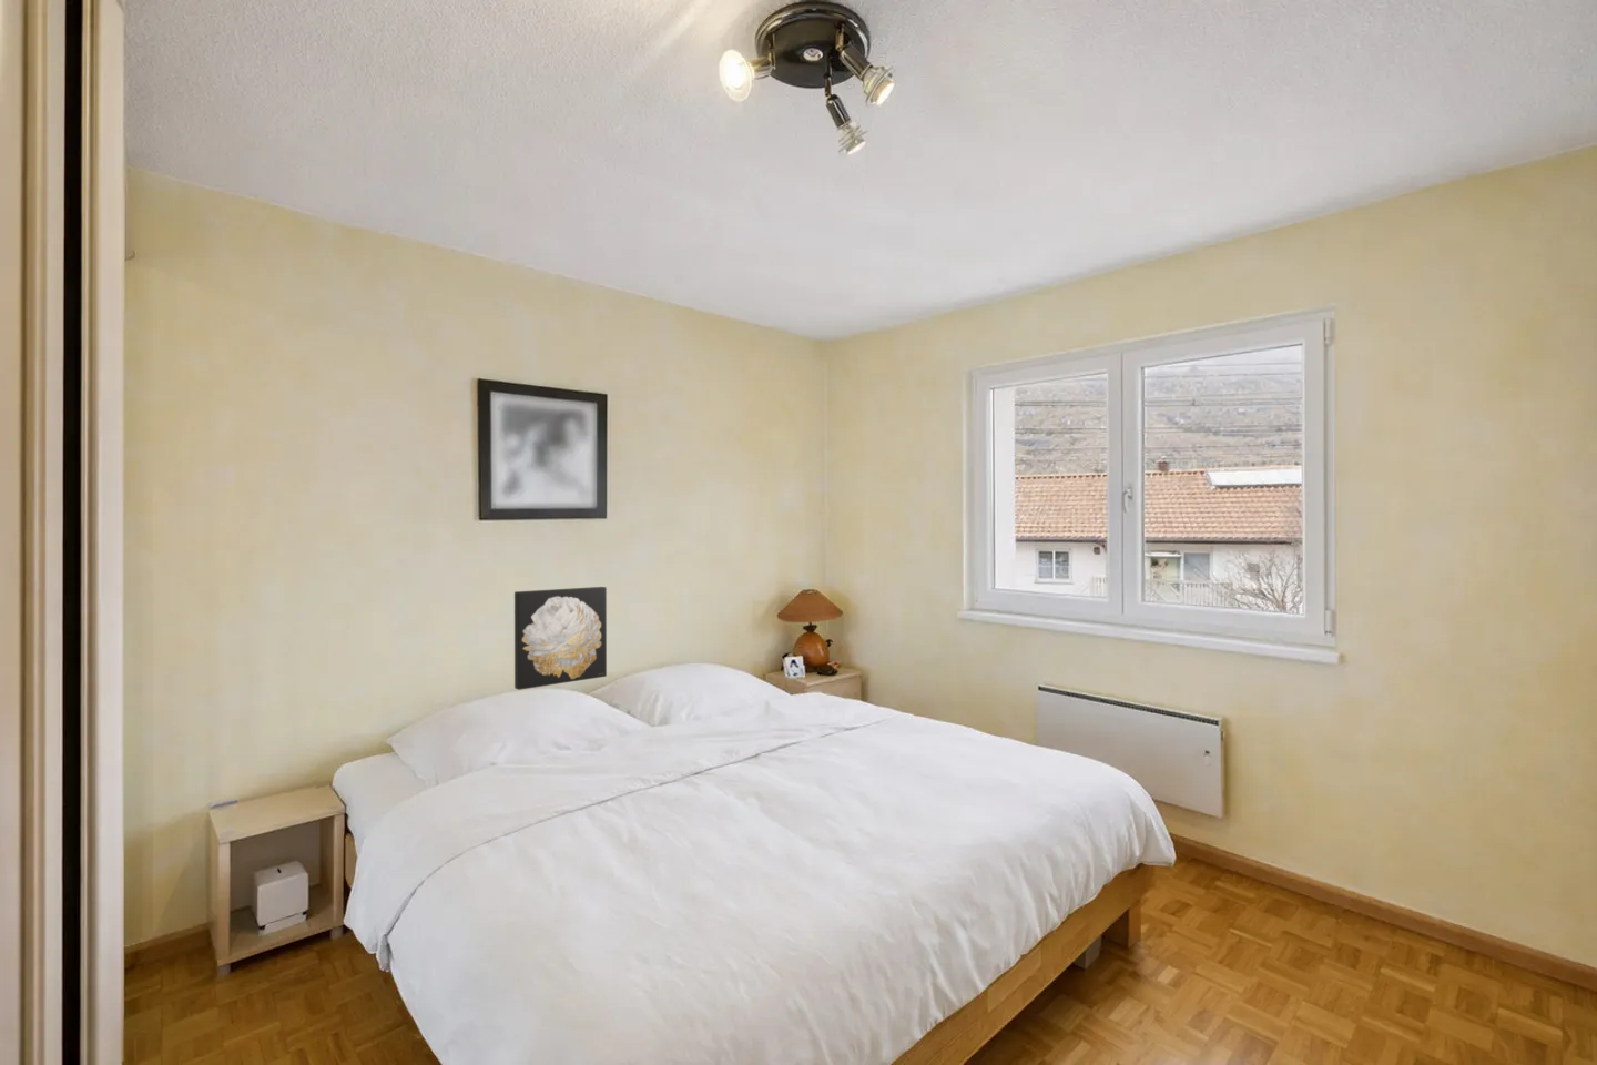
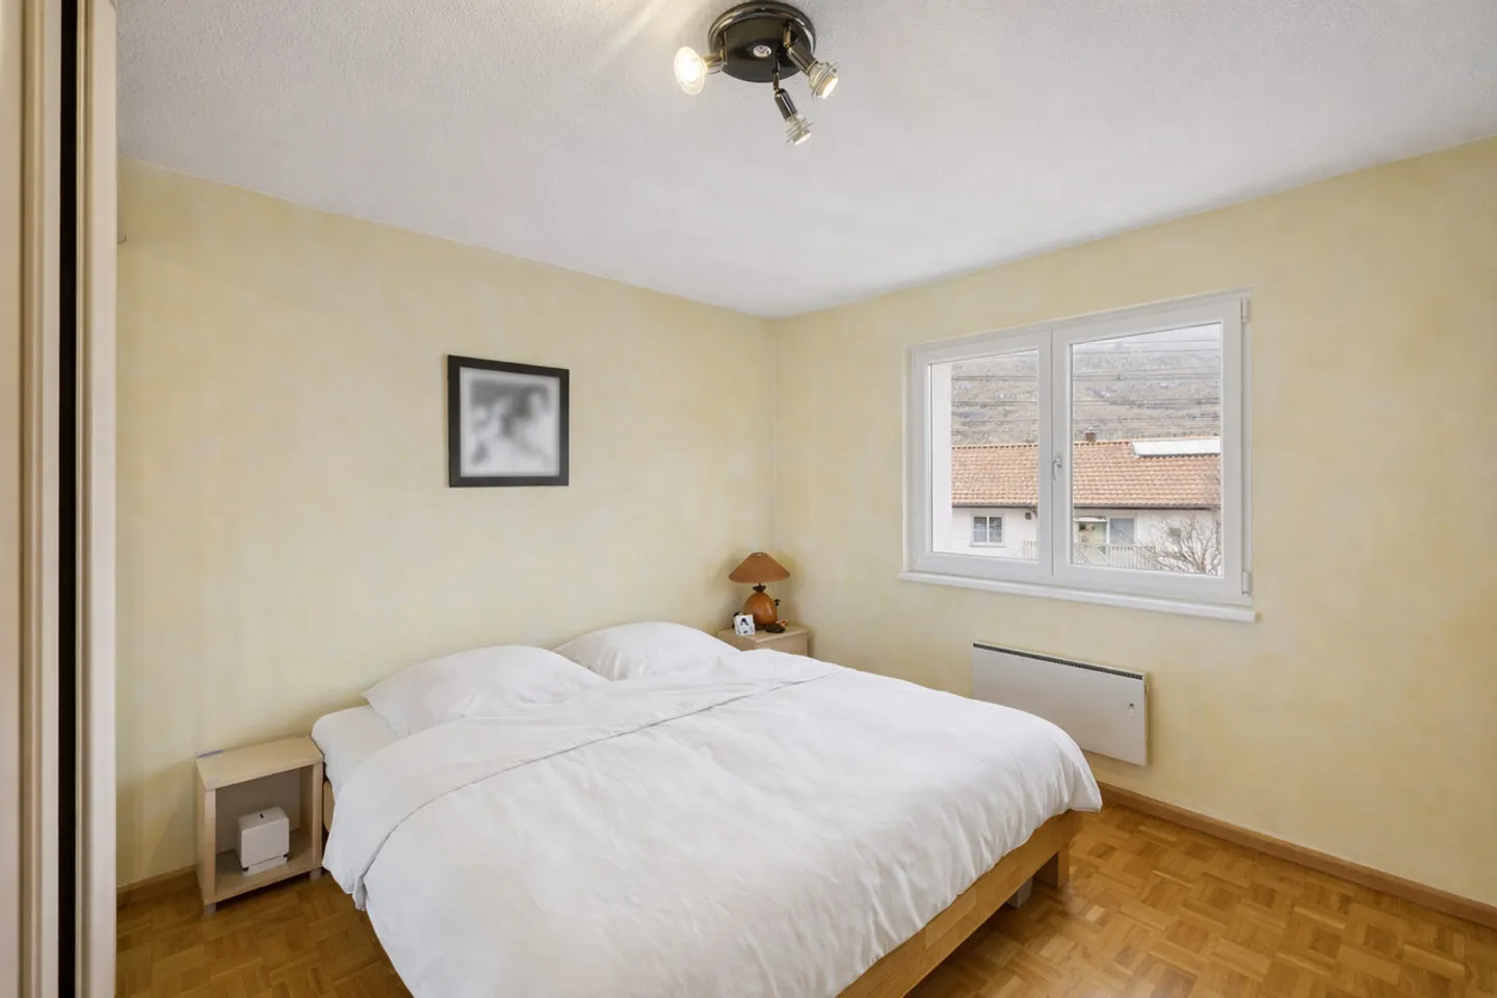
- wall art [513,586,607,691]
